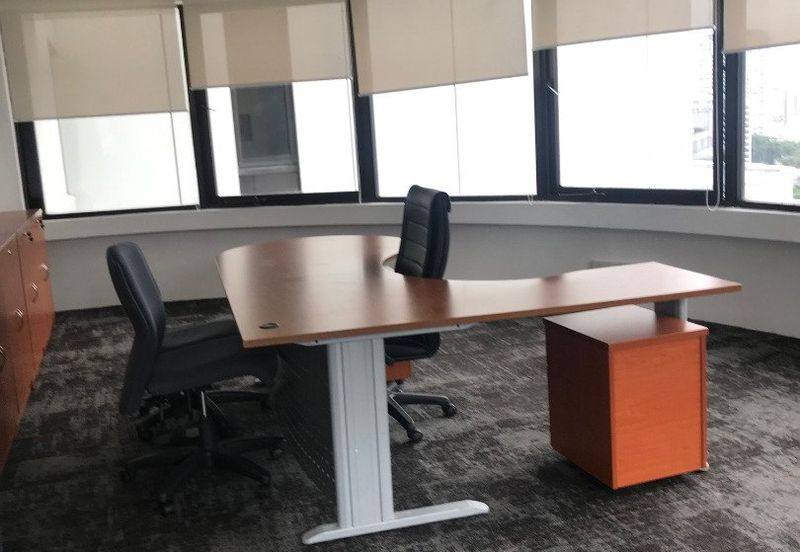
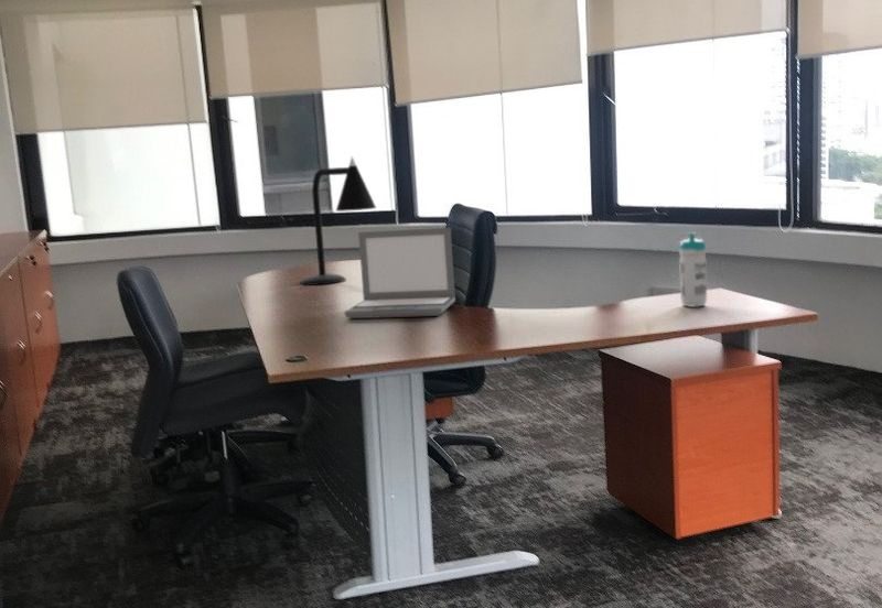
+ desk lamp [299,155,377,286]
+ water bottle [678,231,708,308]
+ laptop [343,227,456,319]
